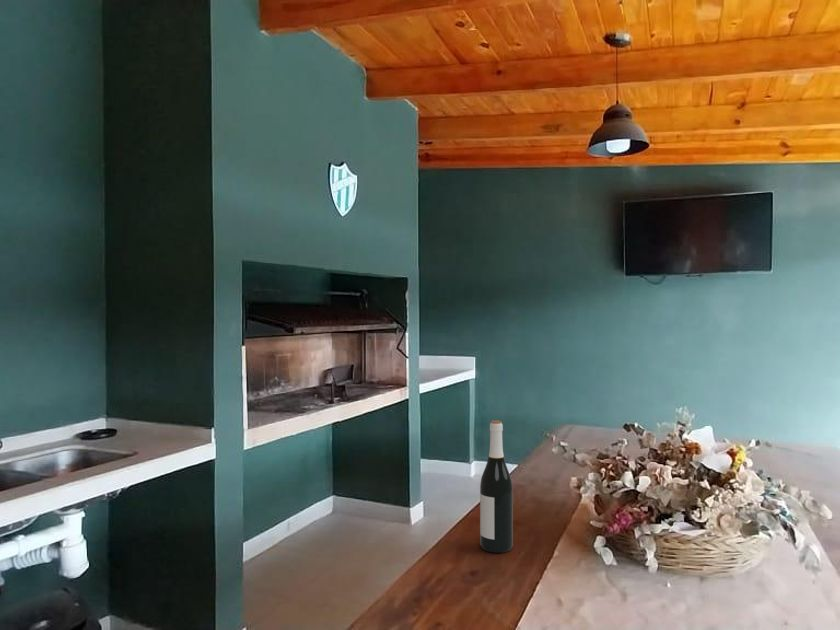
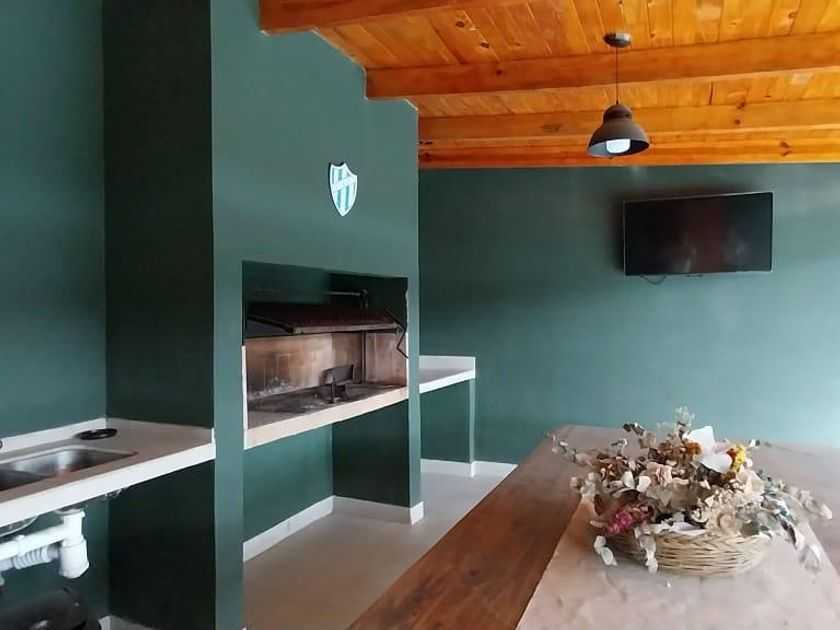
- wine bottle [479,419,514,554]
